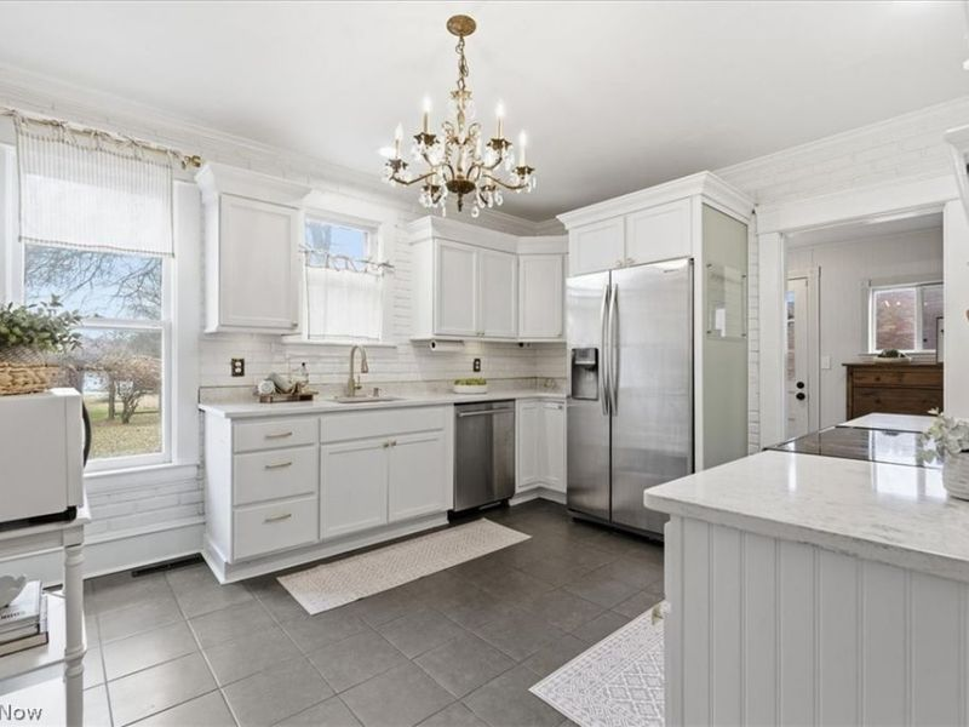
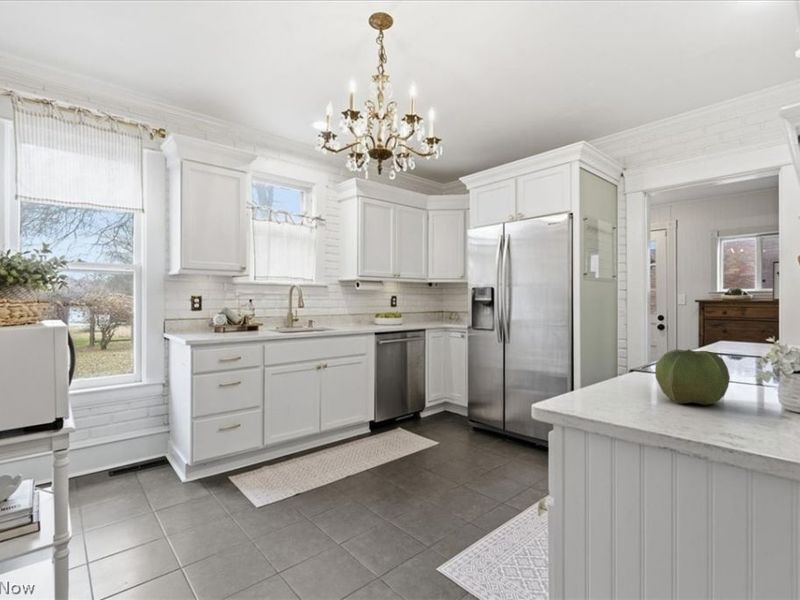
+ cabbage [654,348,731,406]
